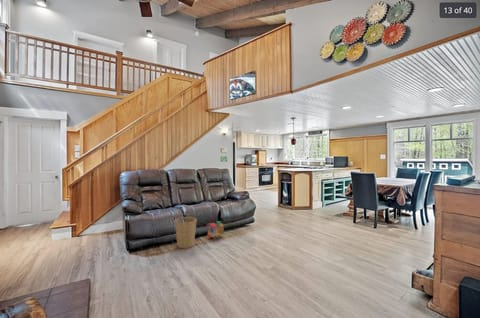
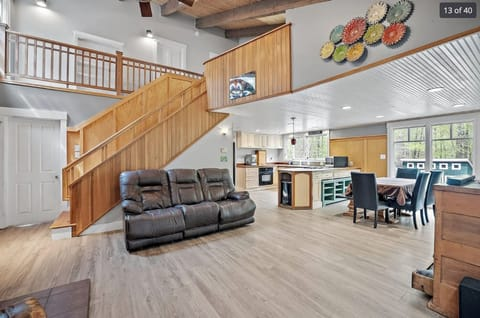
- toy train [206,220,225,240]
- basket [174,212,198,249]
